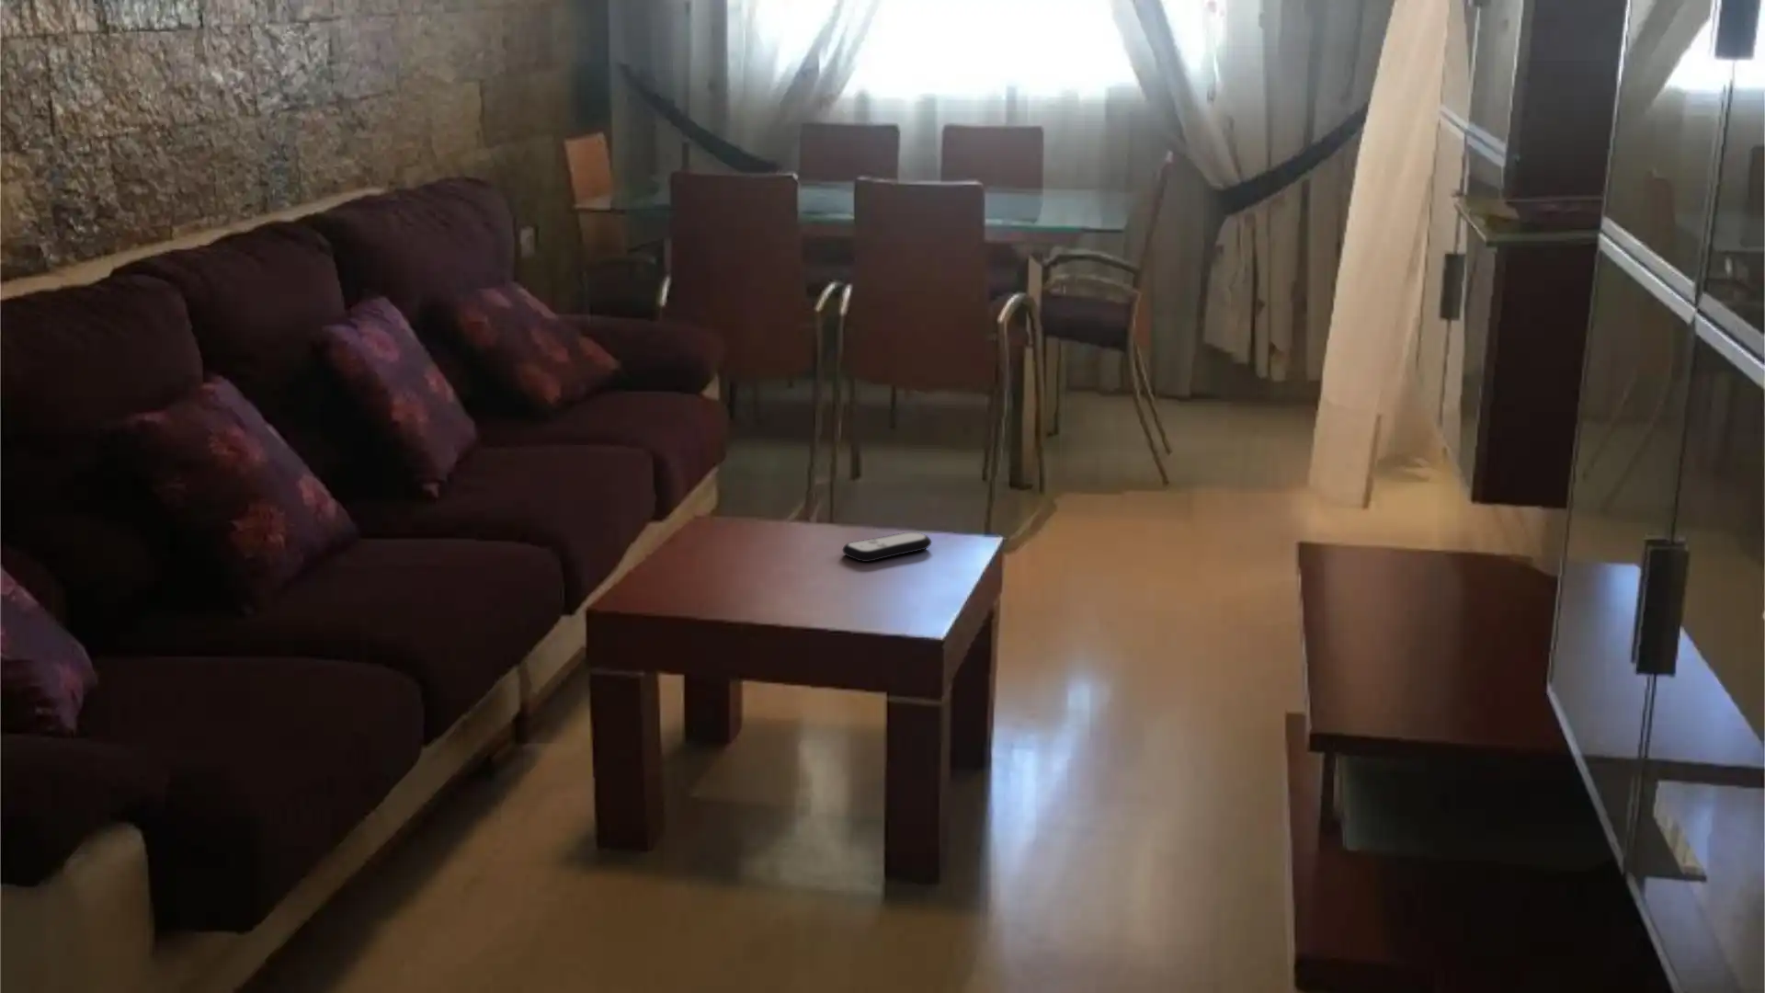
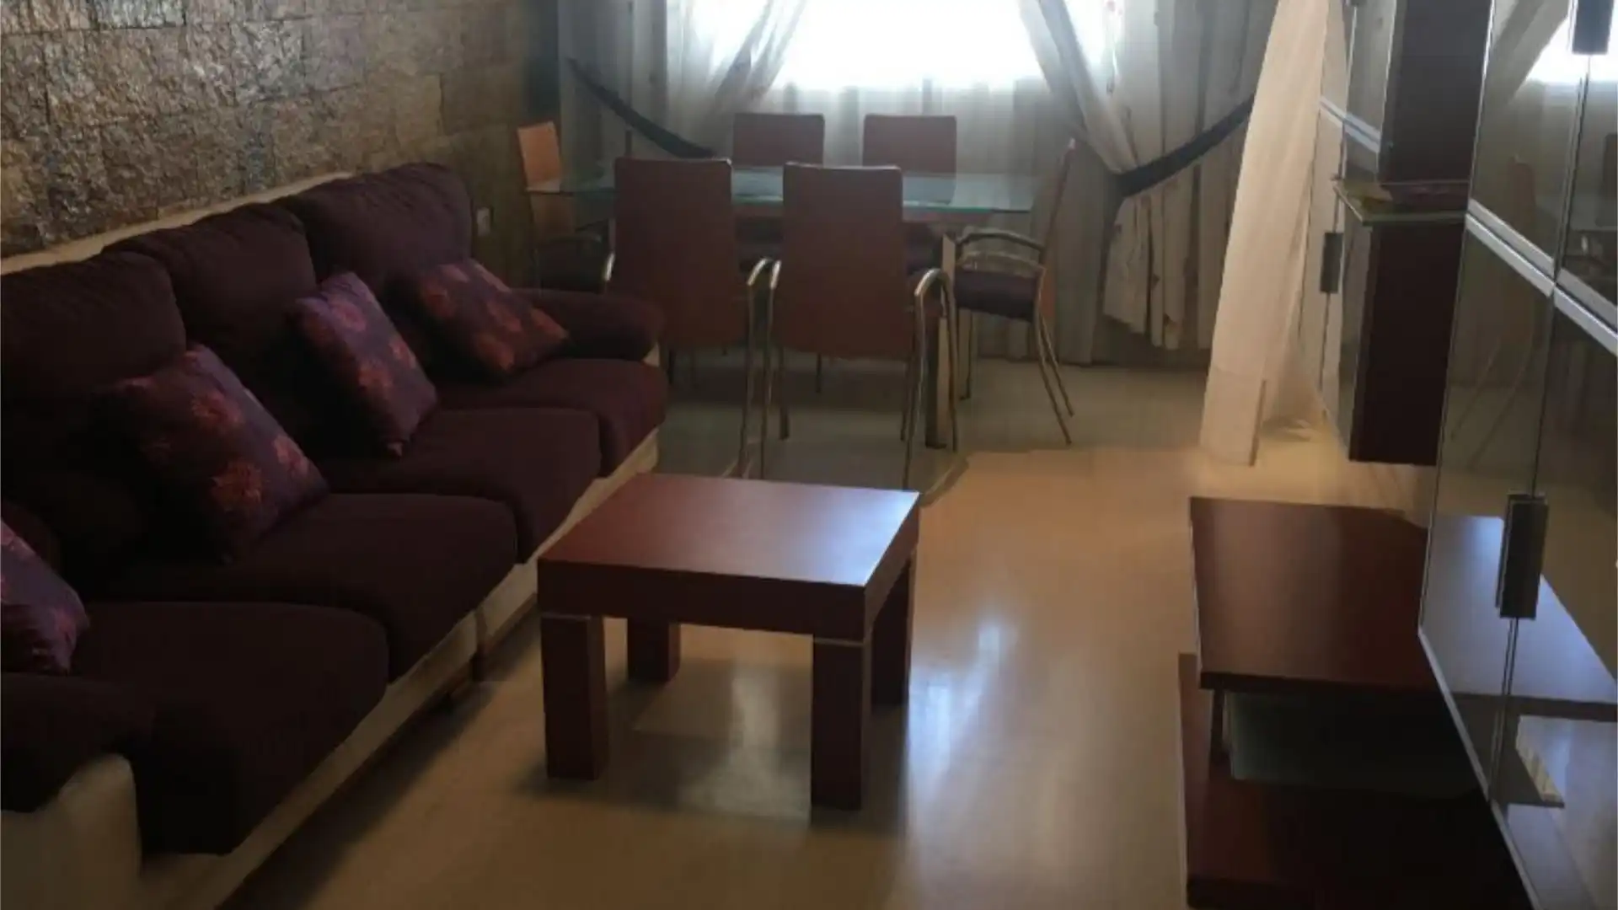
- remote control [841,531,932,563]
